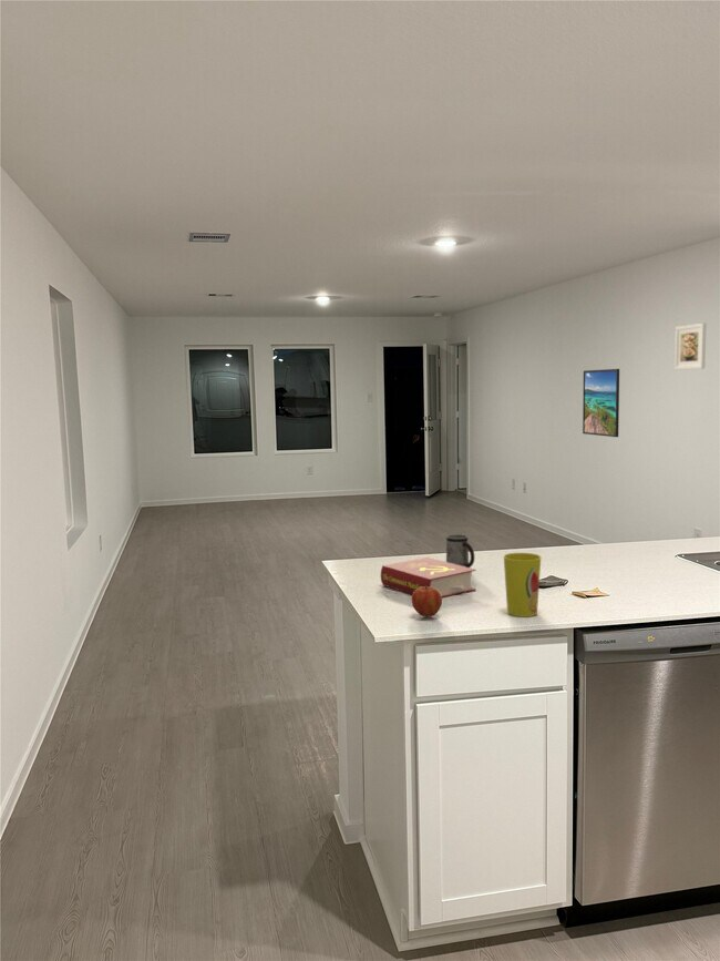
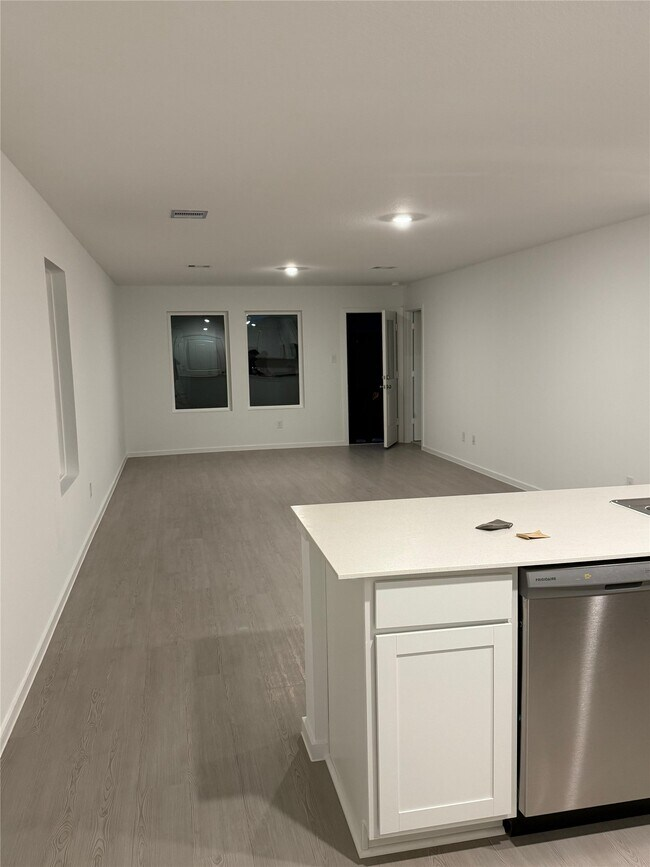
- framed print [582,368,620,438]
- book [380,556,477,599]
- apple [411,586,443,618]
- cup [503,552,543,617]
- mug [445,533,475,569]
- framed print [673,323,707,371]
